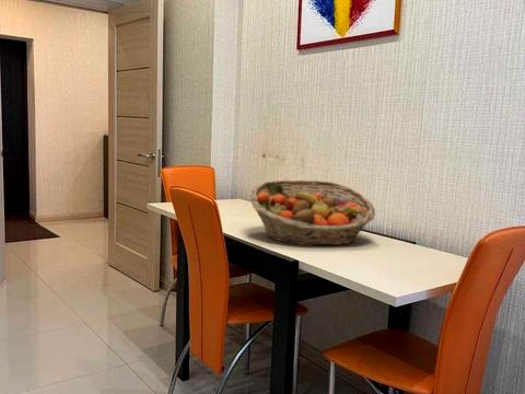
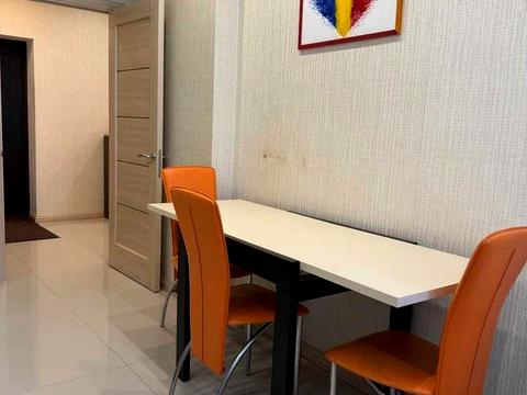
- fruit basket [249,179,376,246]
